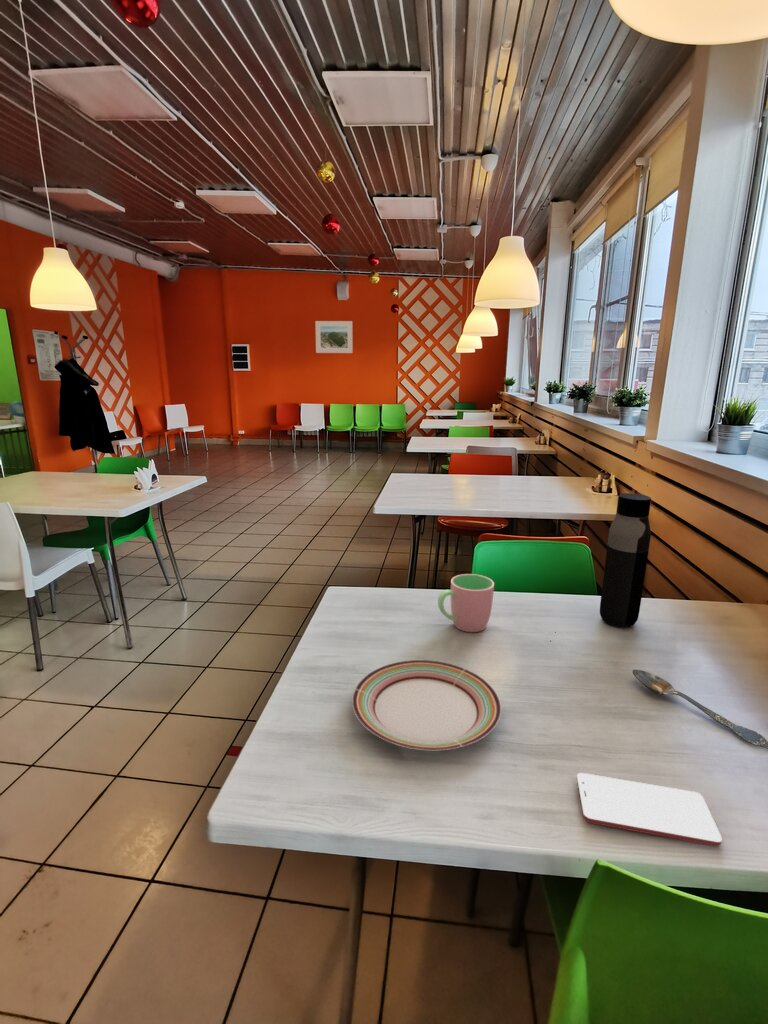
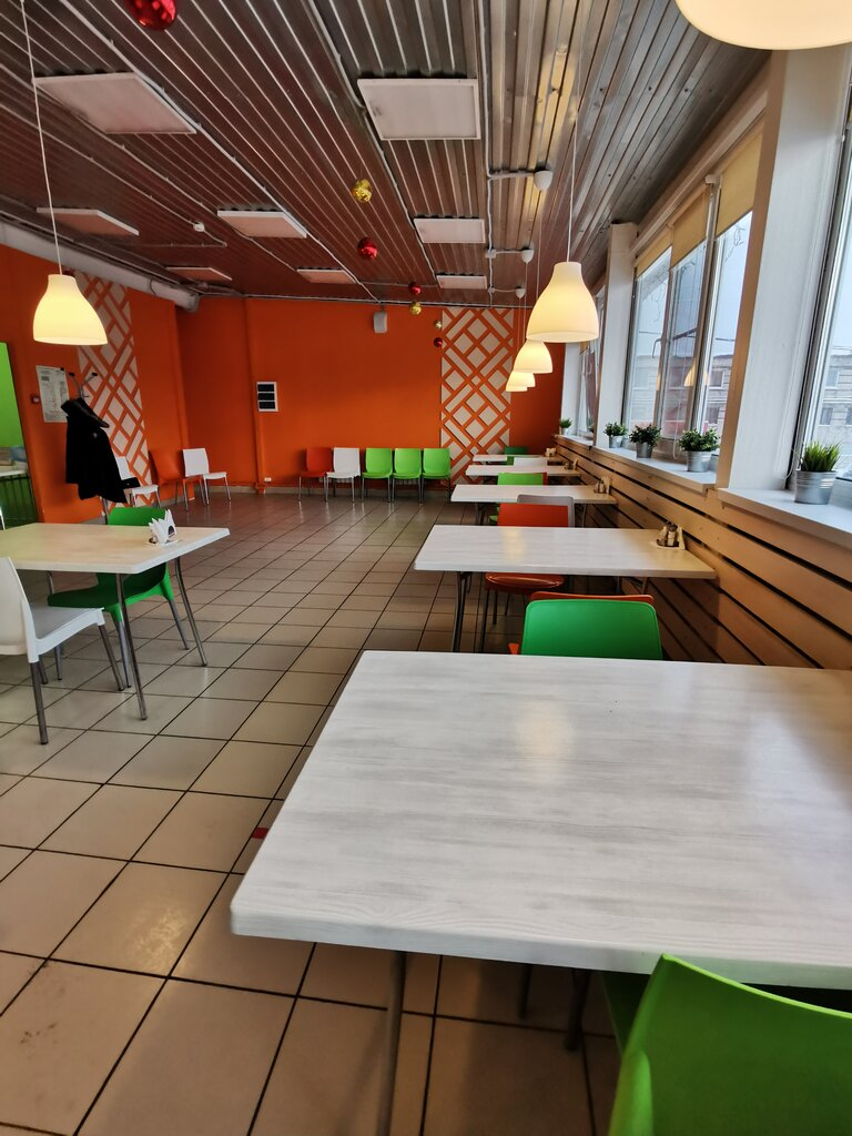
- plate [351,659,502,751]
- water bottle [599,492,652,629]
- cup [437,573,495,633]
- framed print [314,320,354,354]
- spoon [631,668,768,750]
- smartphone [576,772,723,847]
